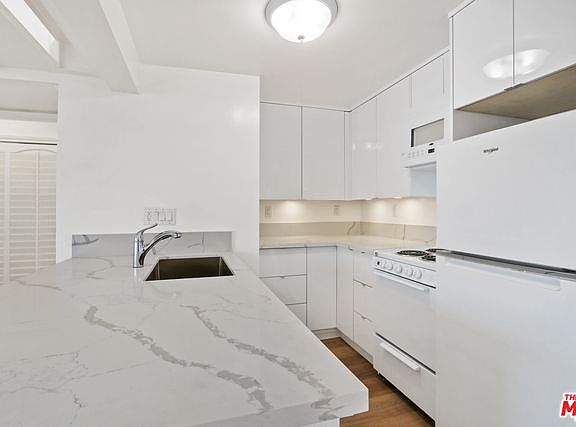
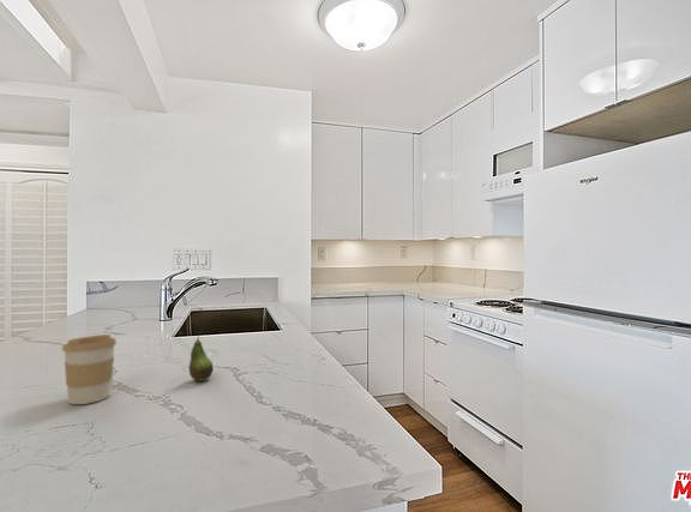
+ fruit [188,330,215,383]
+ coffee cup [61,333,118,405]
